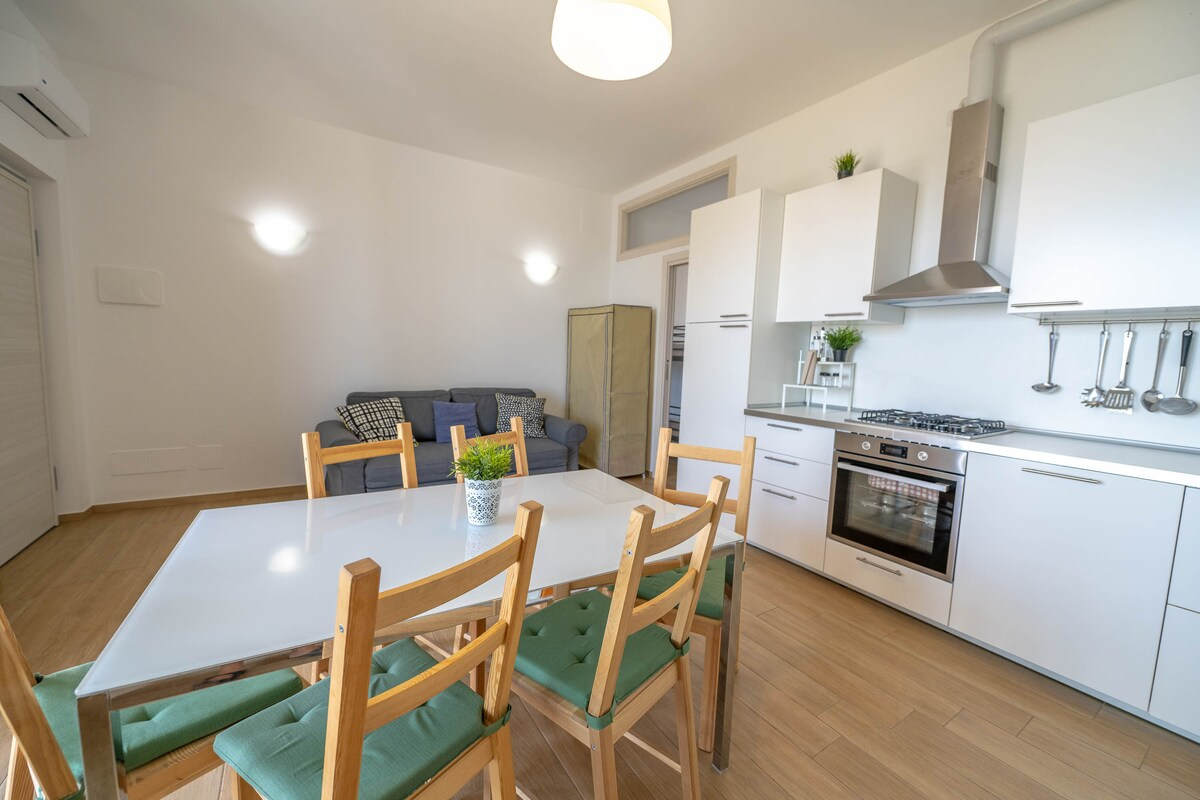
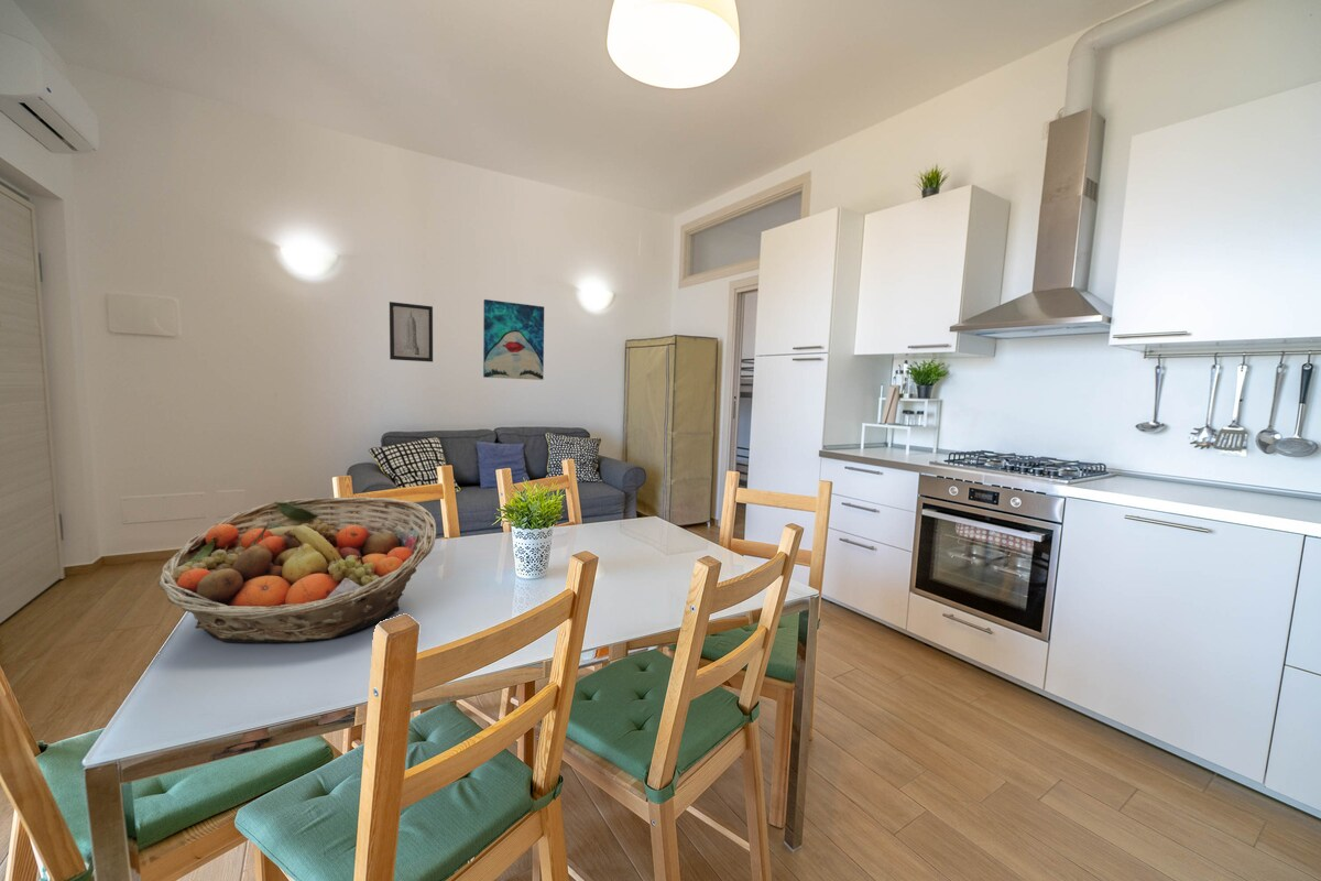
+ fruit basket [157,496,437,643]
+ wall art [482,298,545,381]
+ wall art [389,301,434,363]
